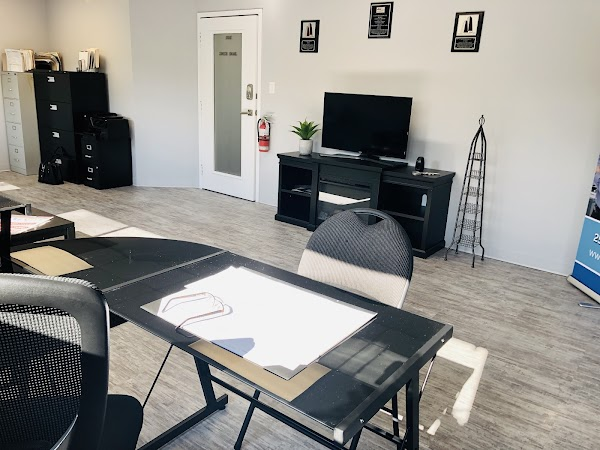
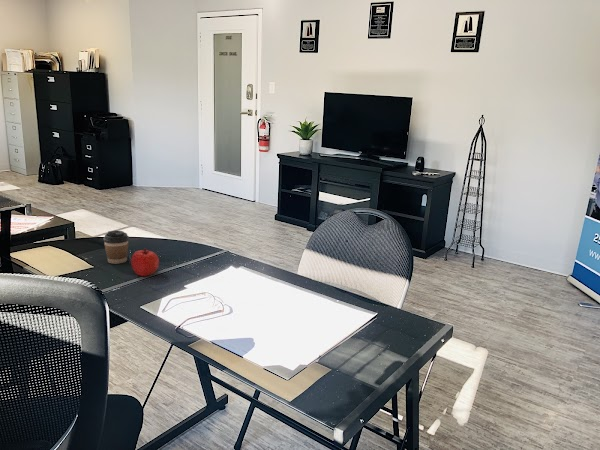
+ coffee cup [102,230,130,265]
+ apple [130,247,160,277]
